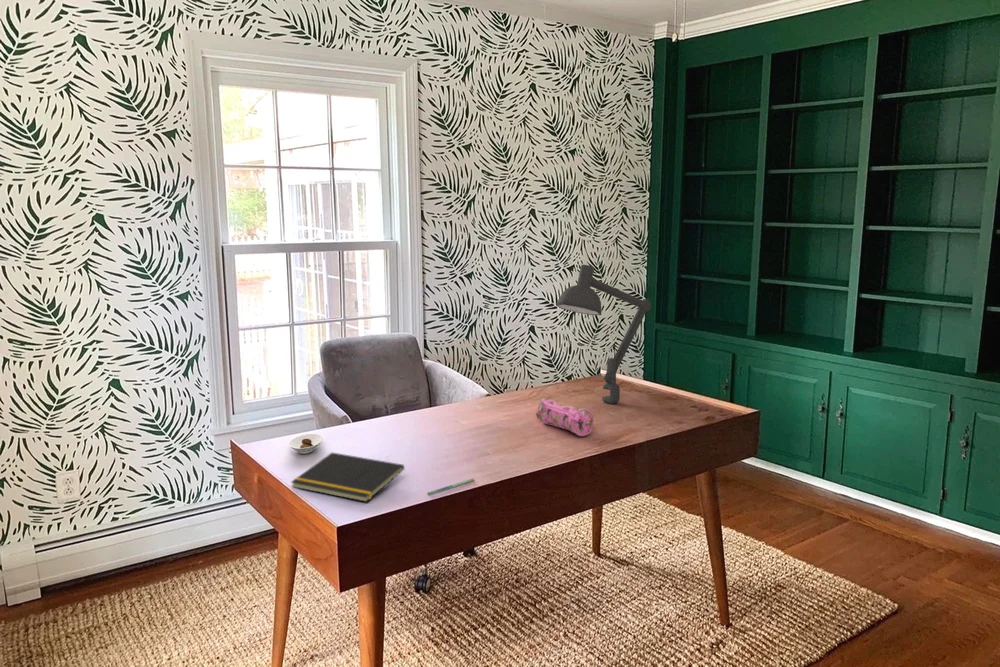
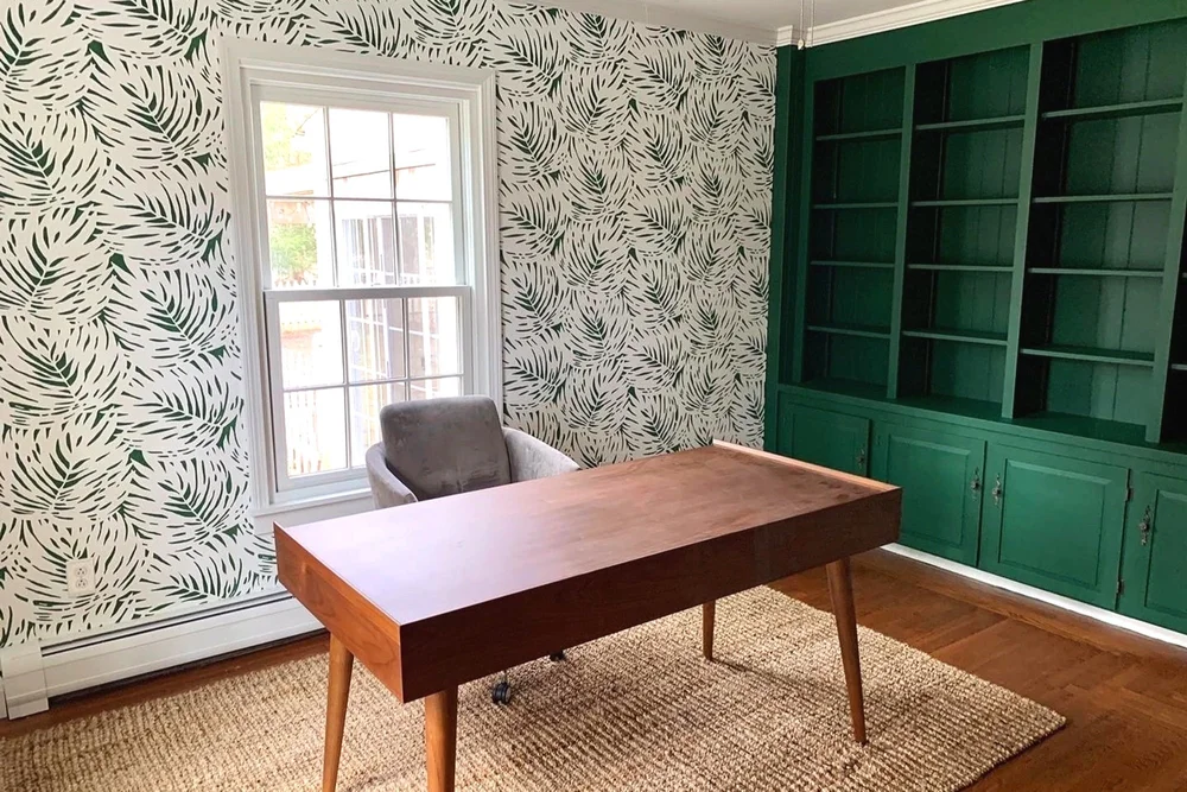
- pen [426,477,475,496]
- saucer [288,433,324,455]
- notepad [290,451,405,503]
- desk lamp [555,264,652,405]
- pencil case [535,396,595,437]
